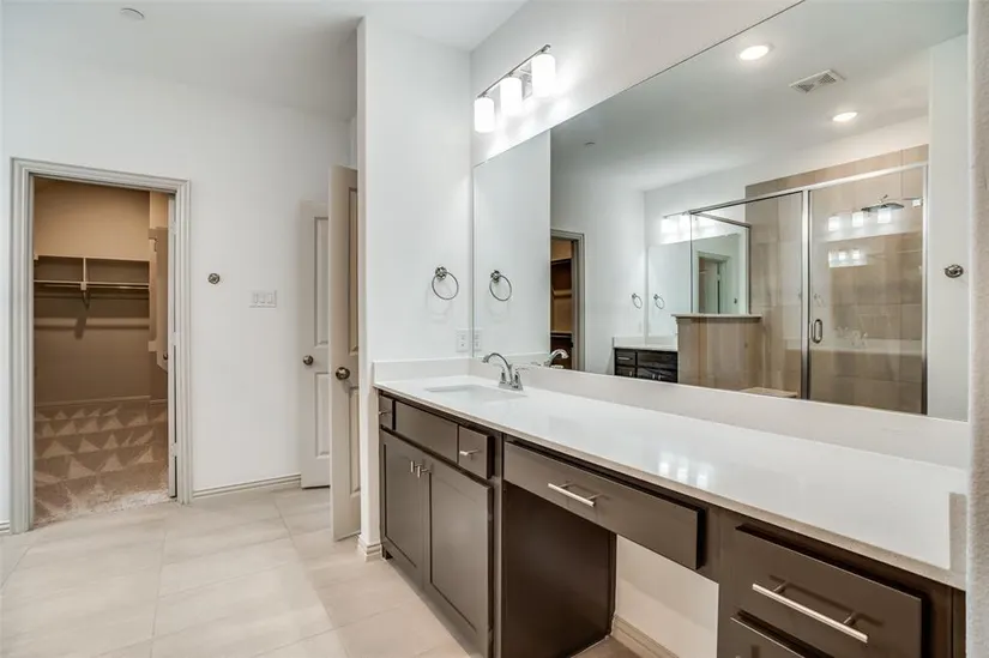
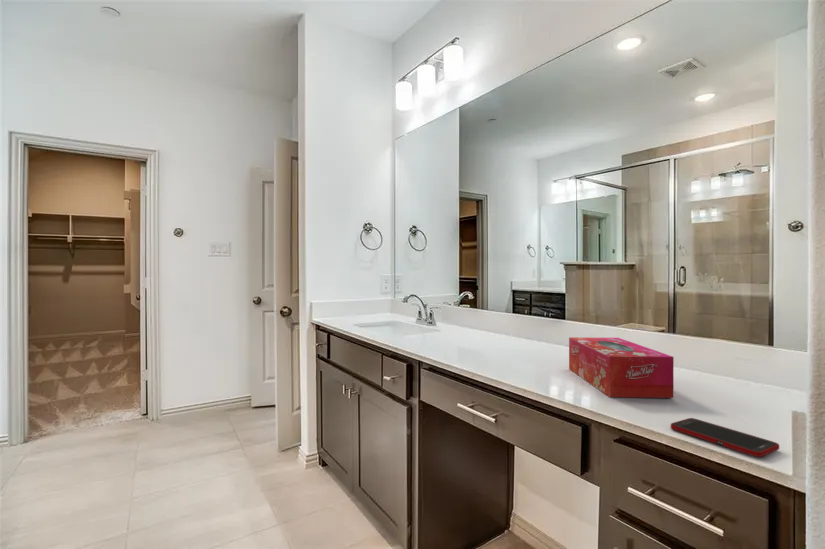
+ tissue box [568,336,675,399]
+ cell phone [670,417,780,458]
